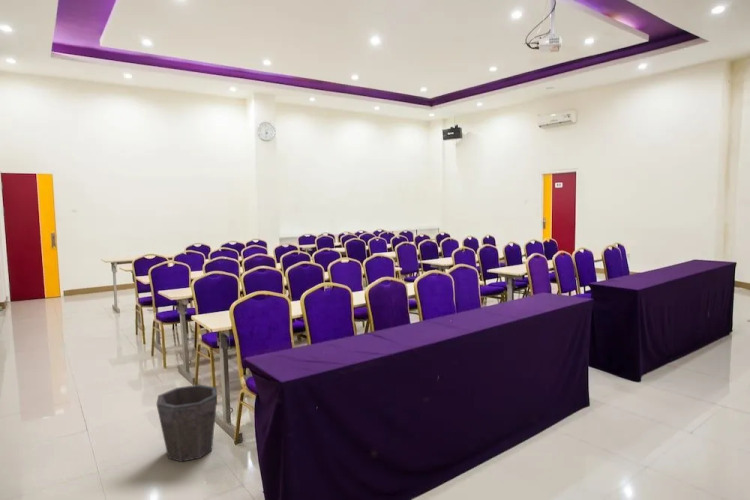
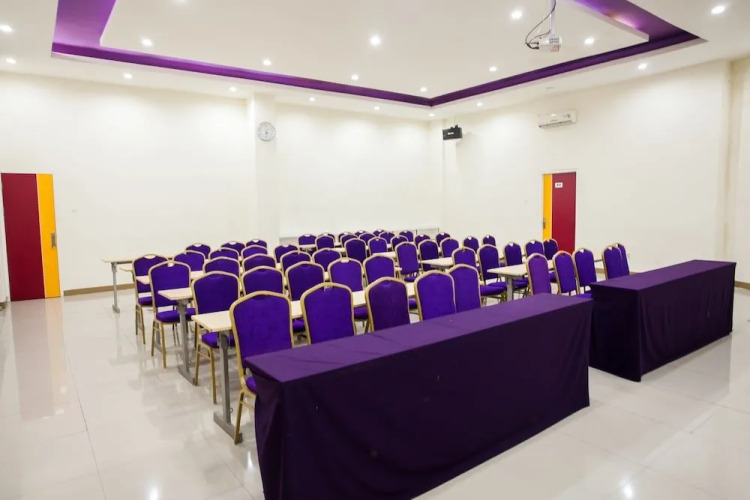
- waste bin [155,384,218,463]
